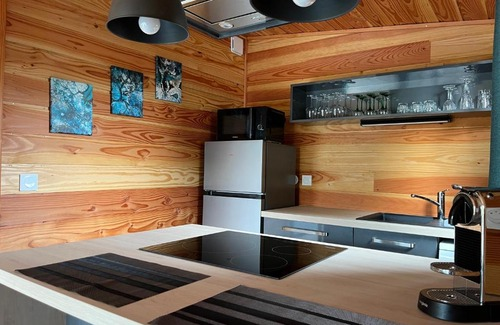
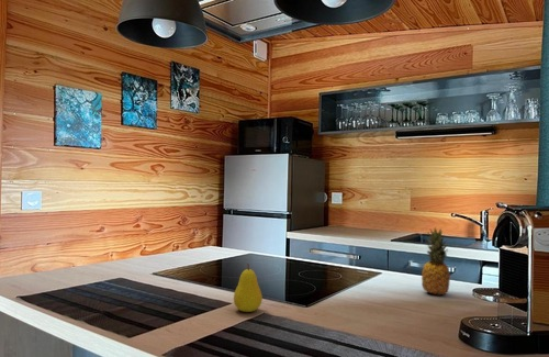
+ fruit [421,227,451,295]
+ fruit [233,263,264,313]
